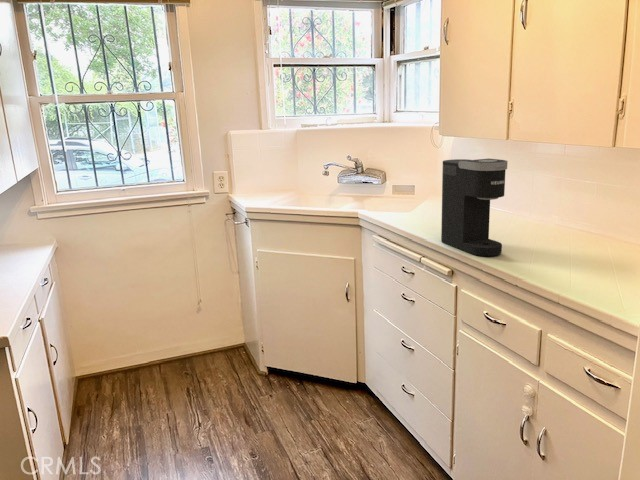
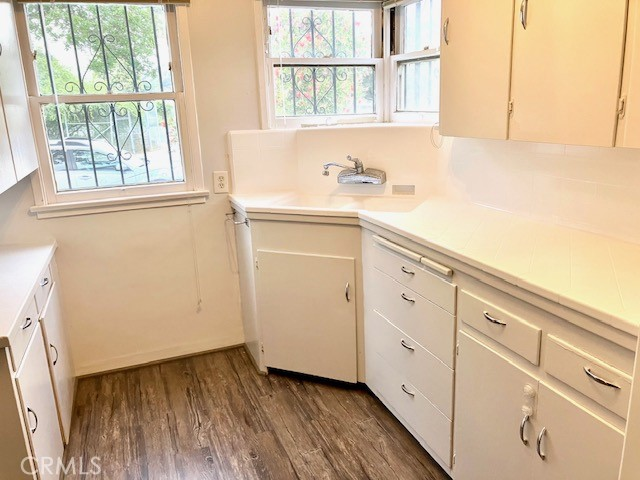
- coffee maker [440,157,508,257]
